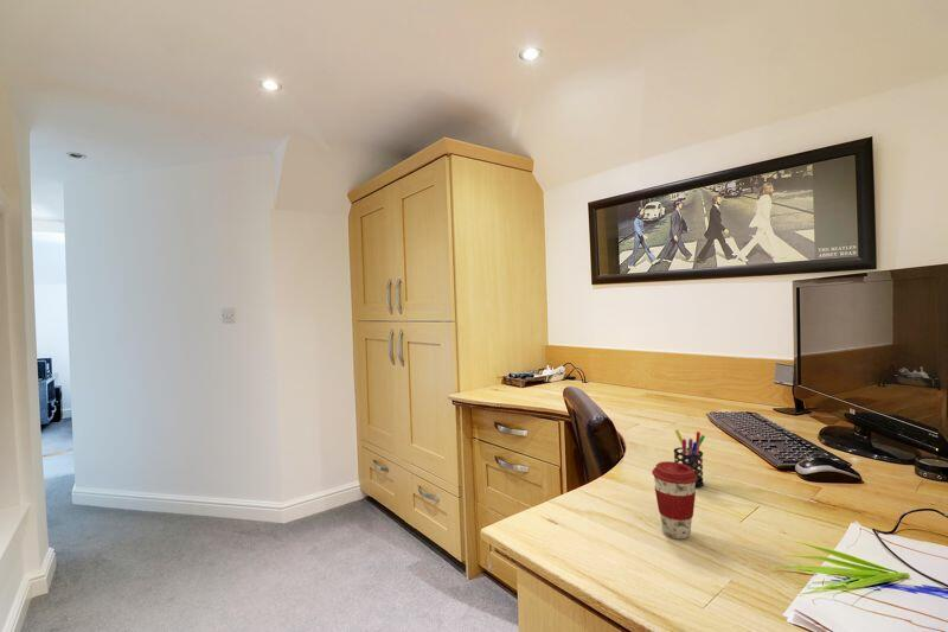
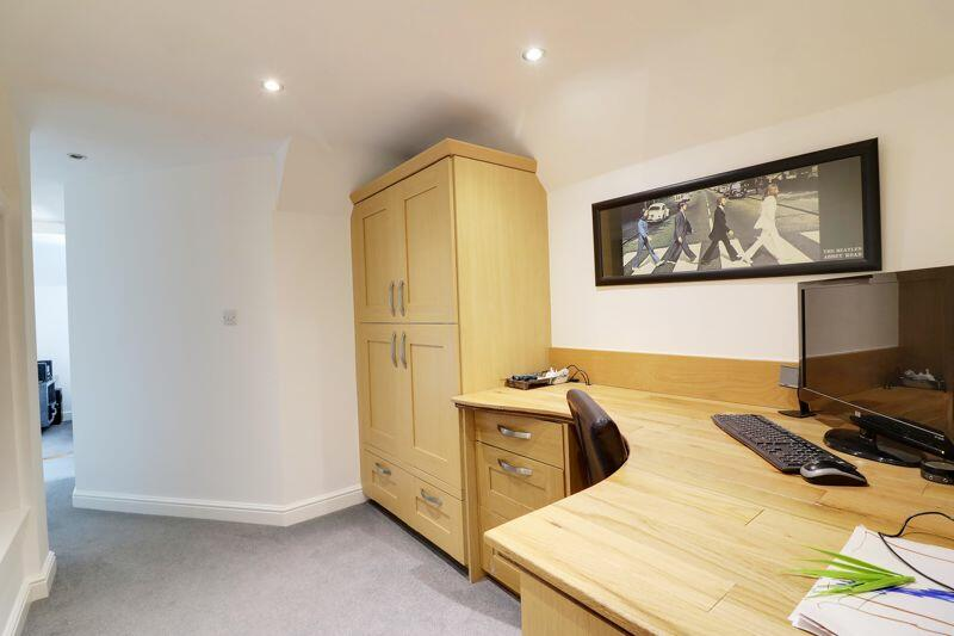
- coffee cup [652,460,698,540]
- pen holder [673,429,706,489]
